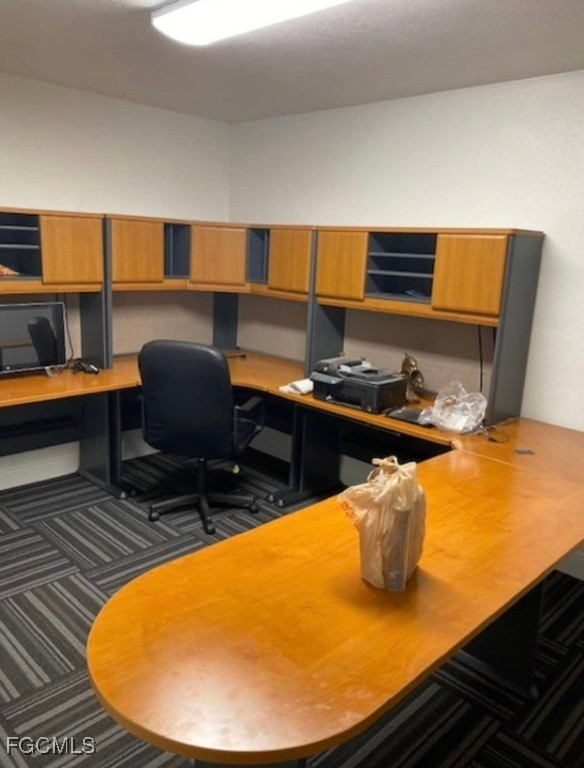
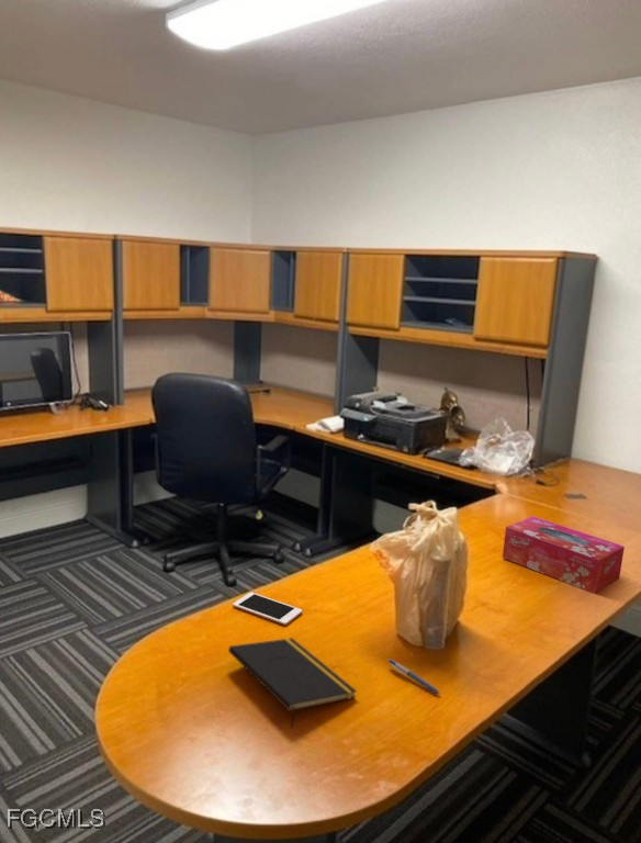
+ tissue box [502,515,626,595]
+ notepad [227,637,358,729]
+ cell phone [232,592,303,626]
+ pen [386,657,441,695]
